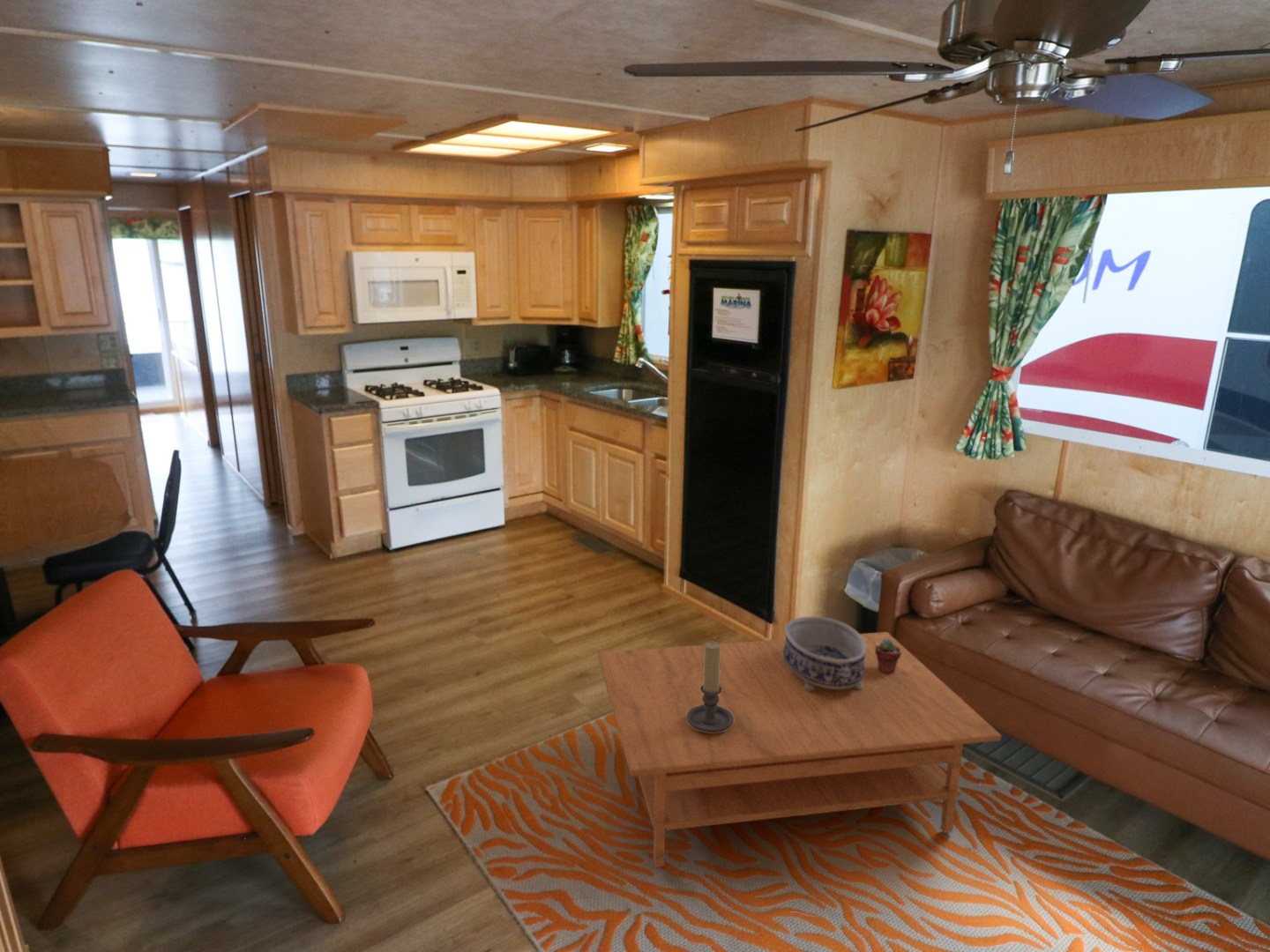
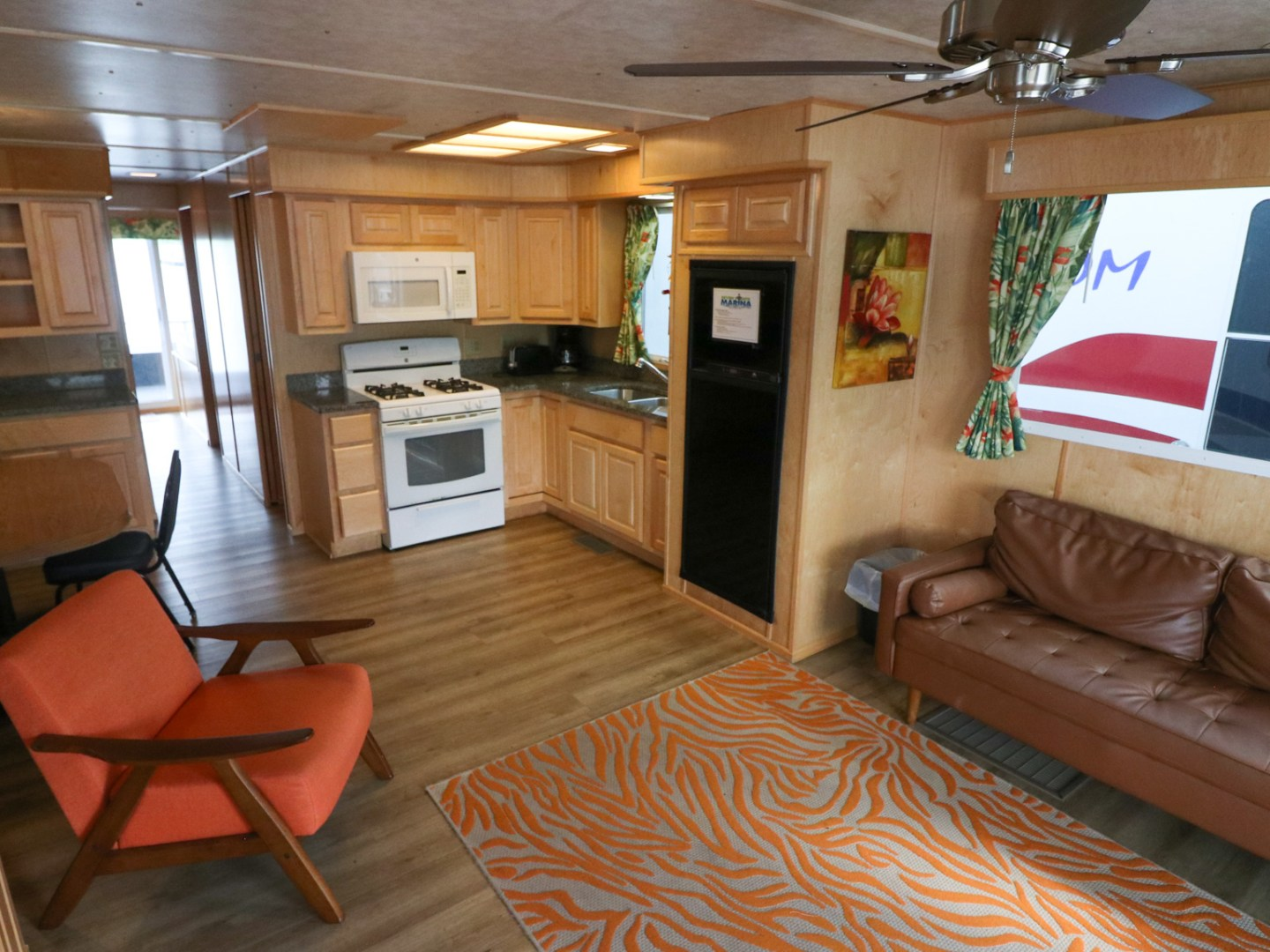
- candle holder [686,640,734,733]
- decorative bowl [783,616,867,691]
- potted succulent [875,639,901,674]
- coffee table [597,631,1002,868]
